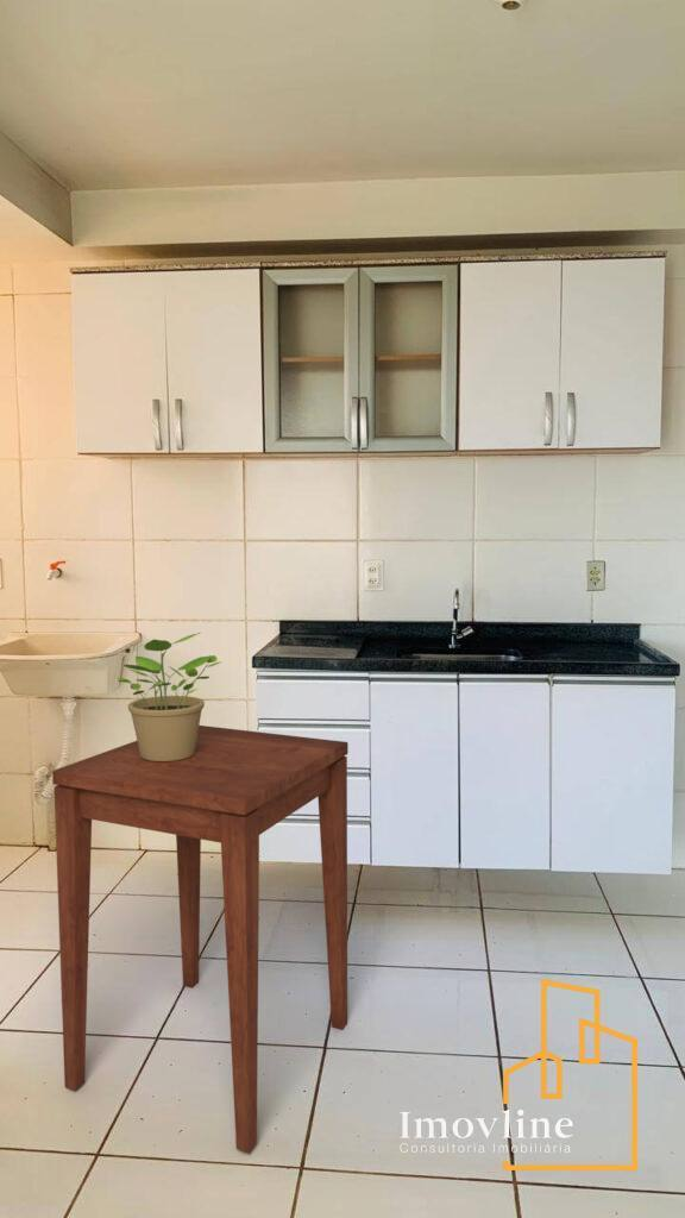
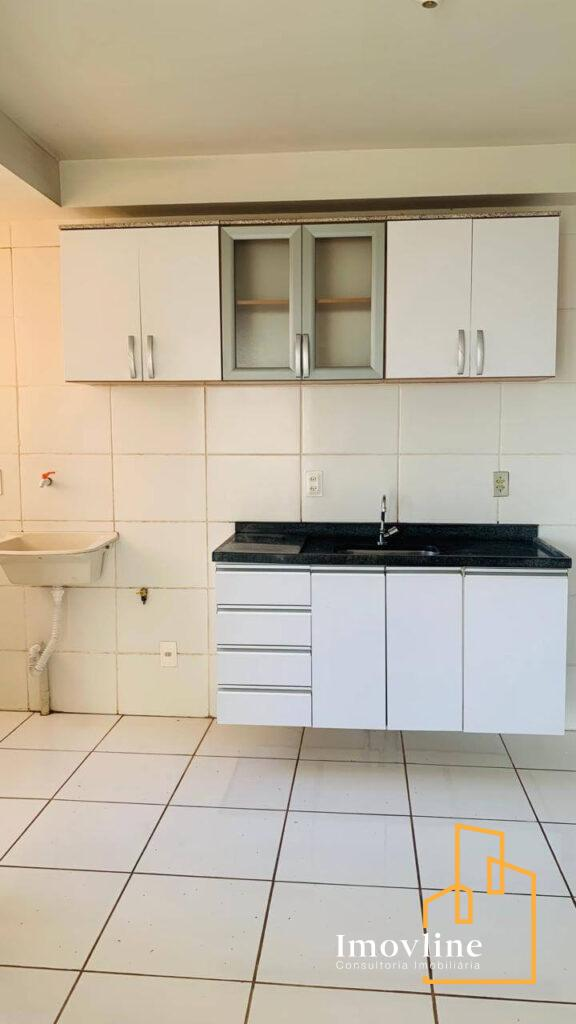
- potted plant [117,632,221,761]
- side table [51,724,350,1155]
